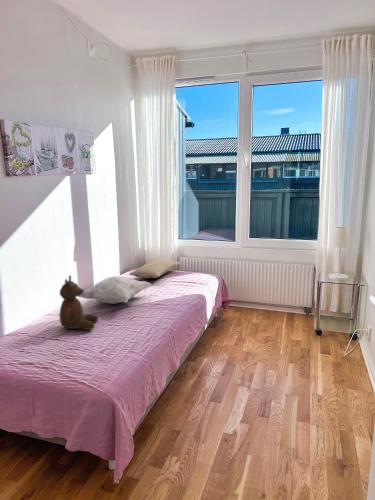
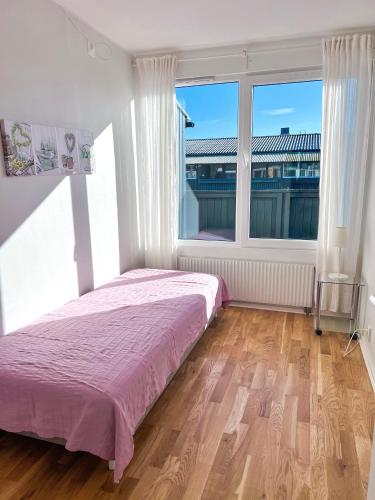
- decorative pillow [77,275,152,305]
- teddy bear [59,274,99,331]
- pillow [128,258,182,279]
